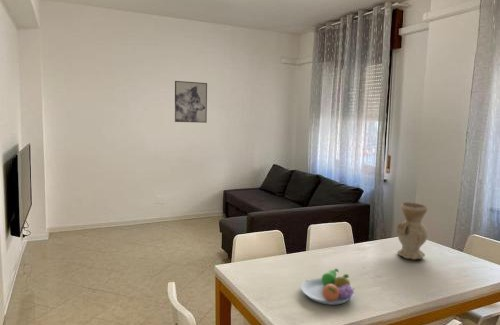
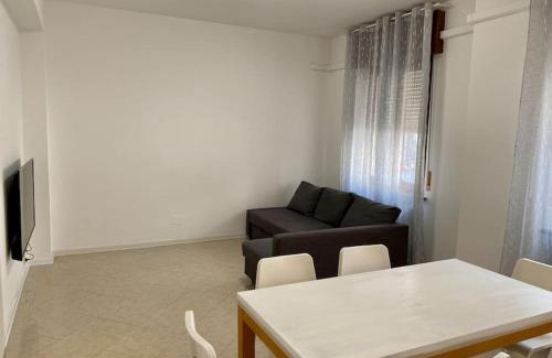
- fruit bowl [300,268,356,306]
- vase [396,201,429,261]
- wall art [174,80,208,124]
